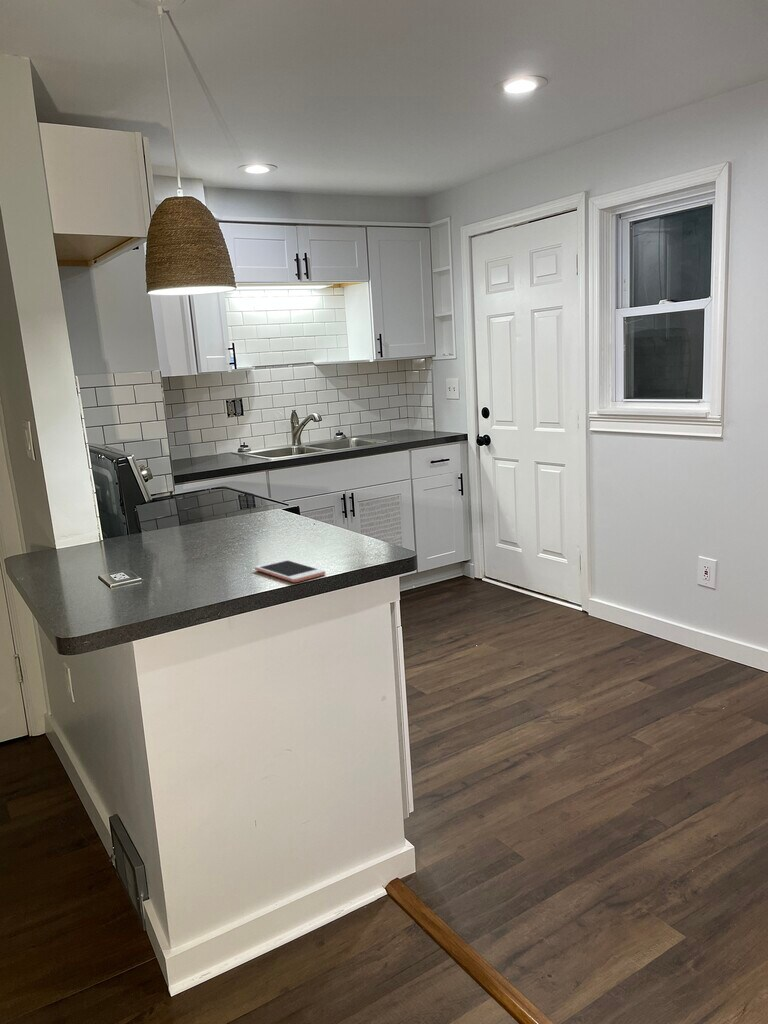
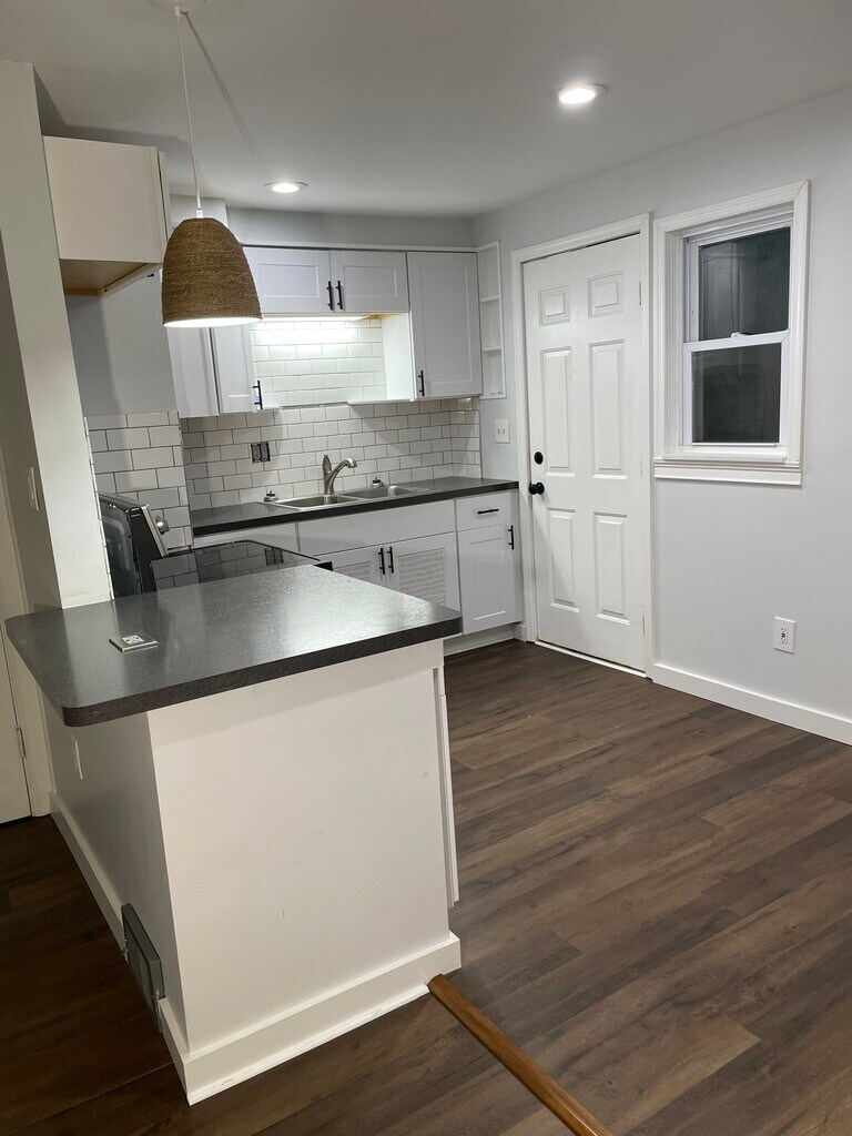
- cell phone [254,558,326,583]
